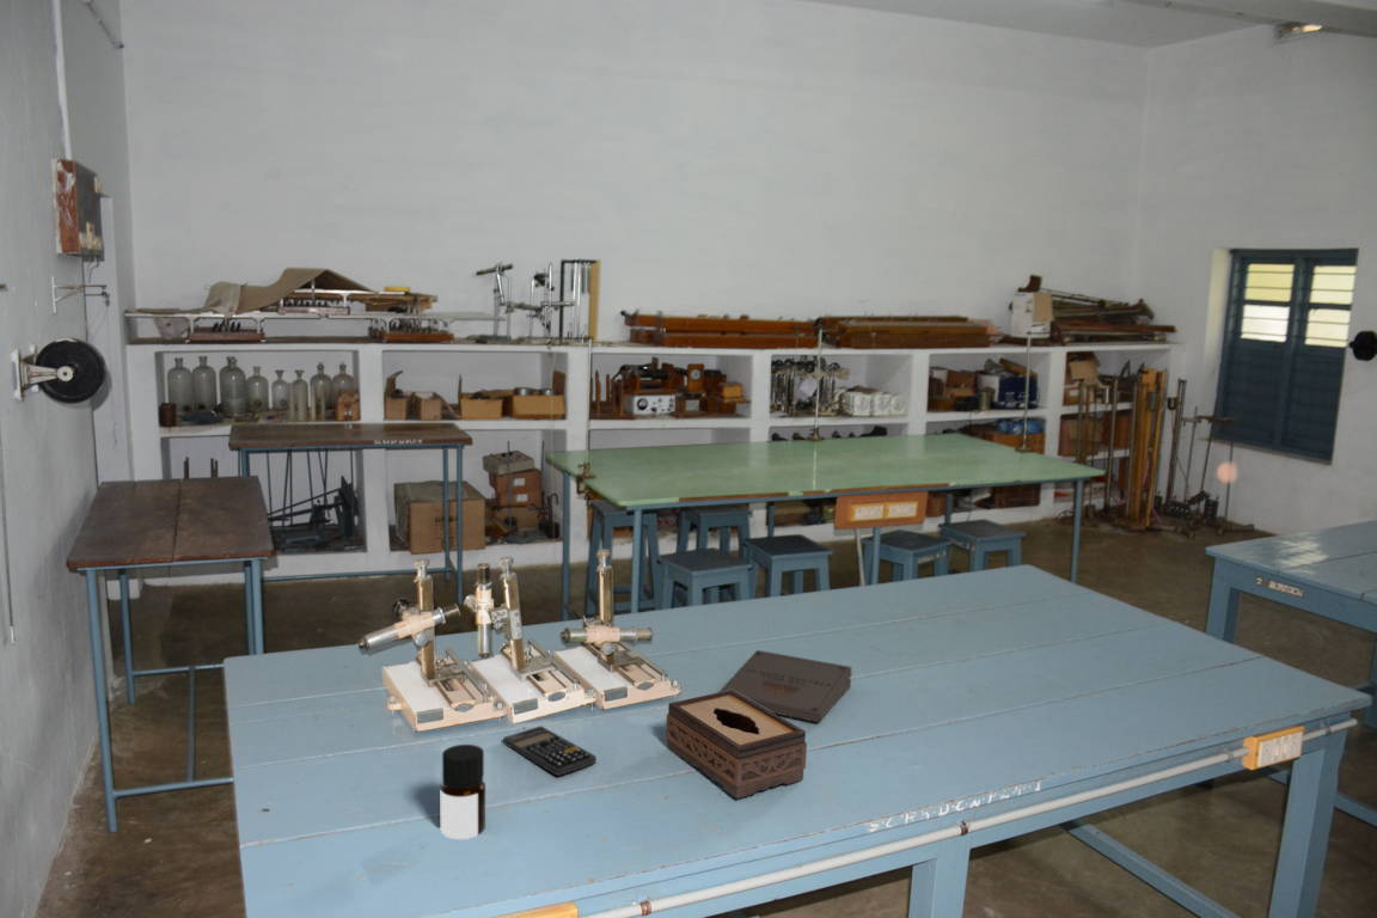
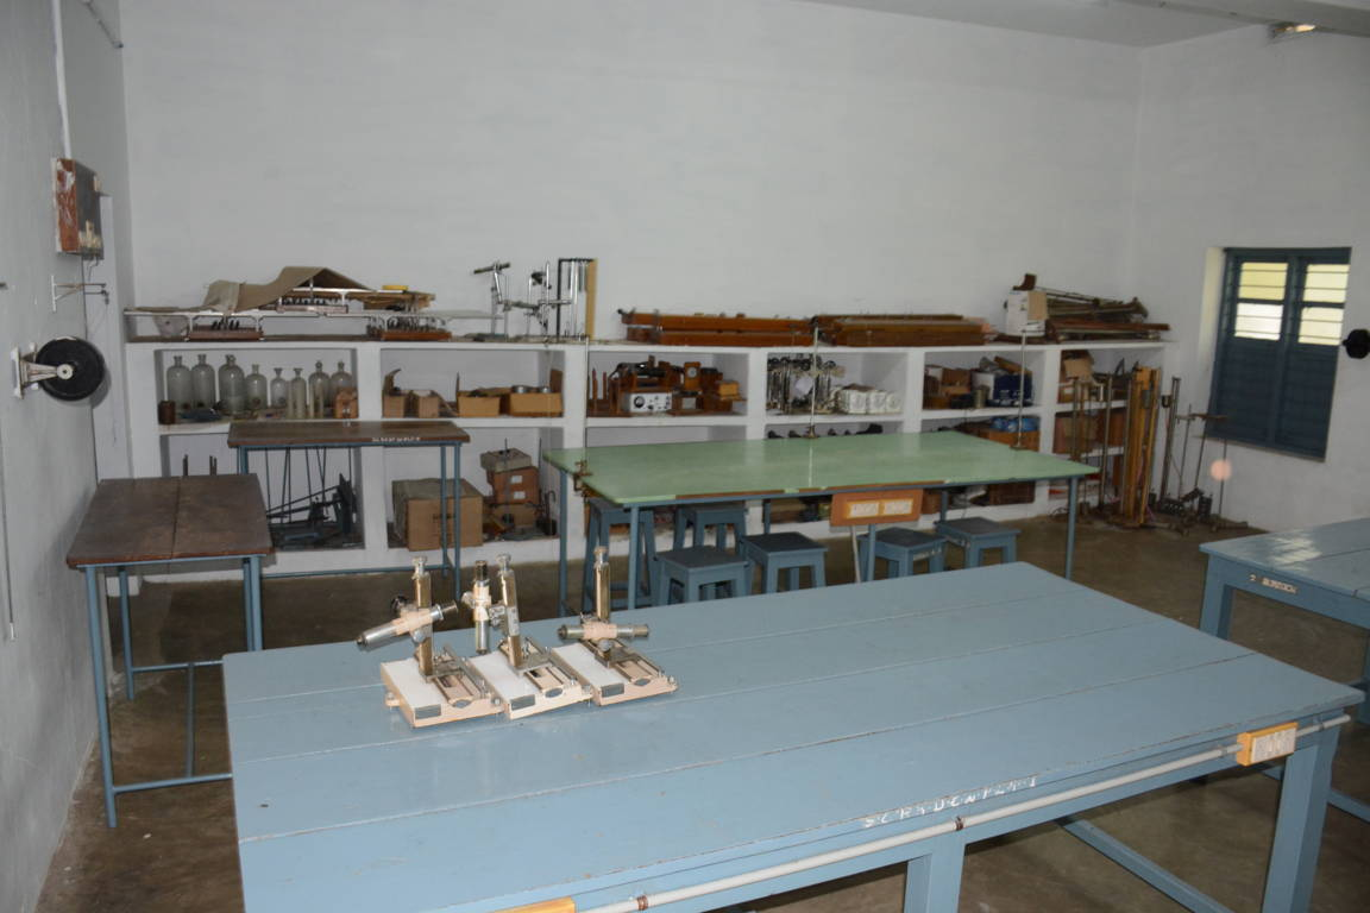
- pizza box [718,649,853,723]
- tissue box [665,690,808,800]
- calculator [502,726,598,777]
- bottle [439,743,486,840]
